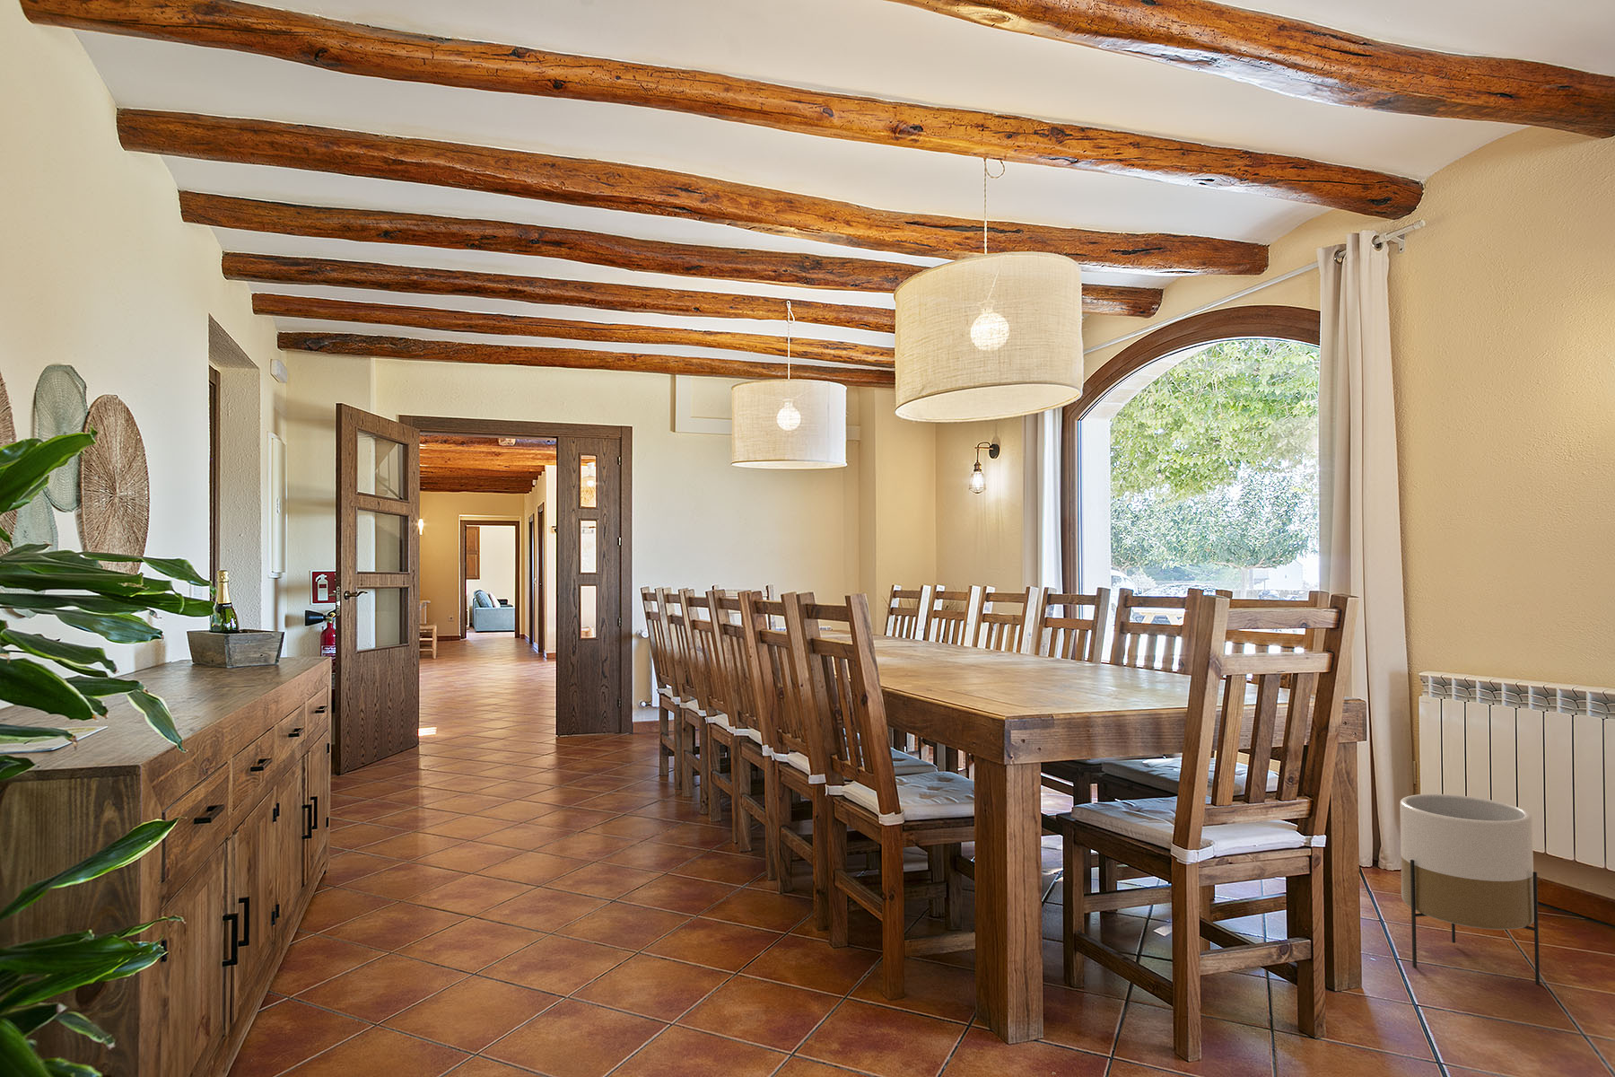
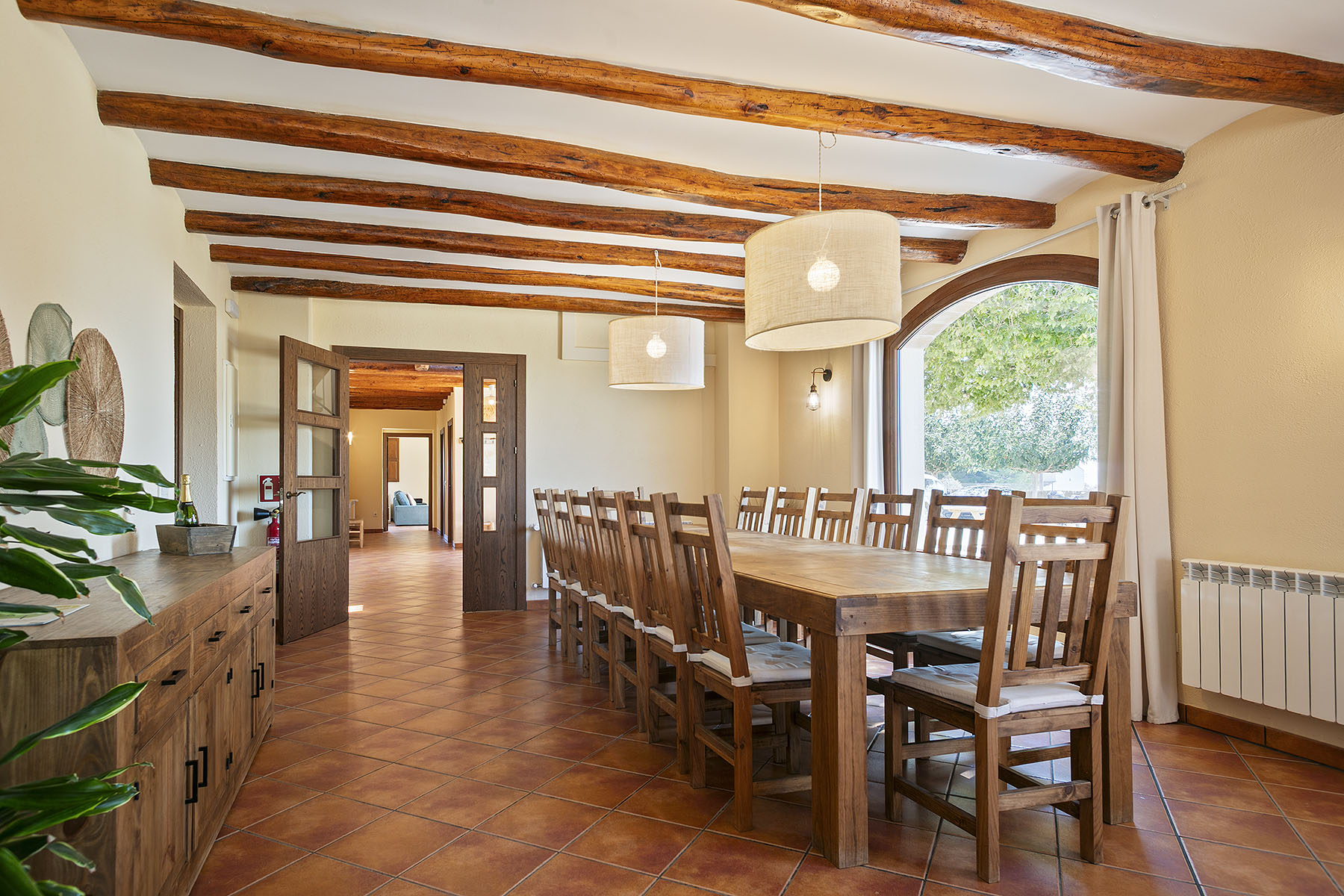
- planter [1399,793,1540,986]
